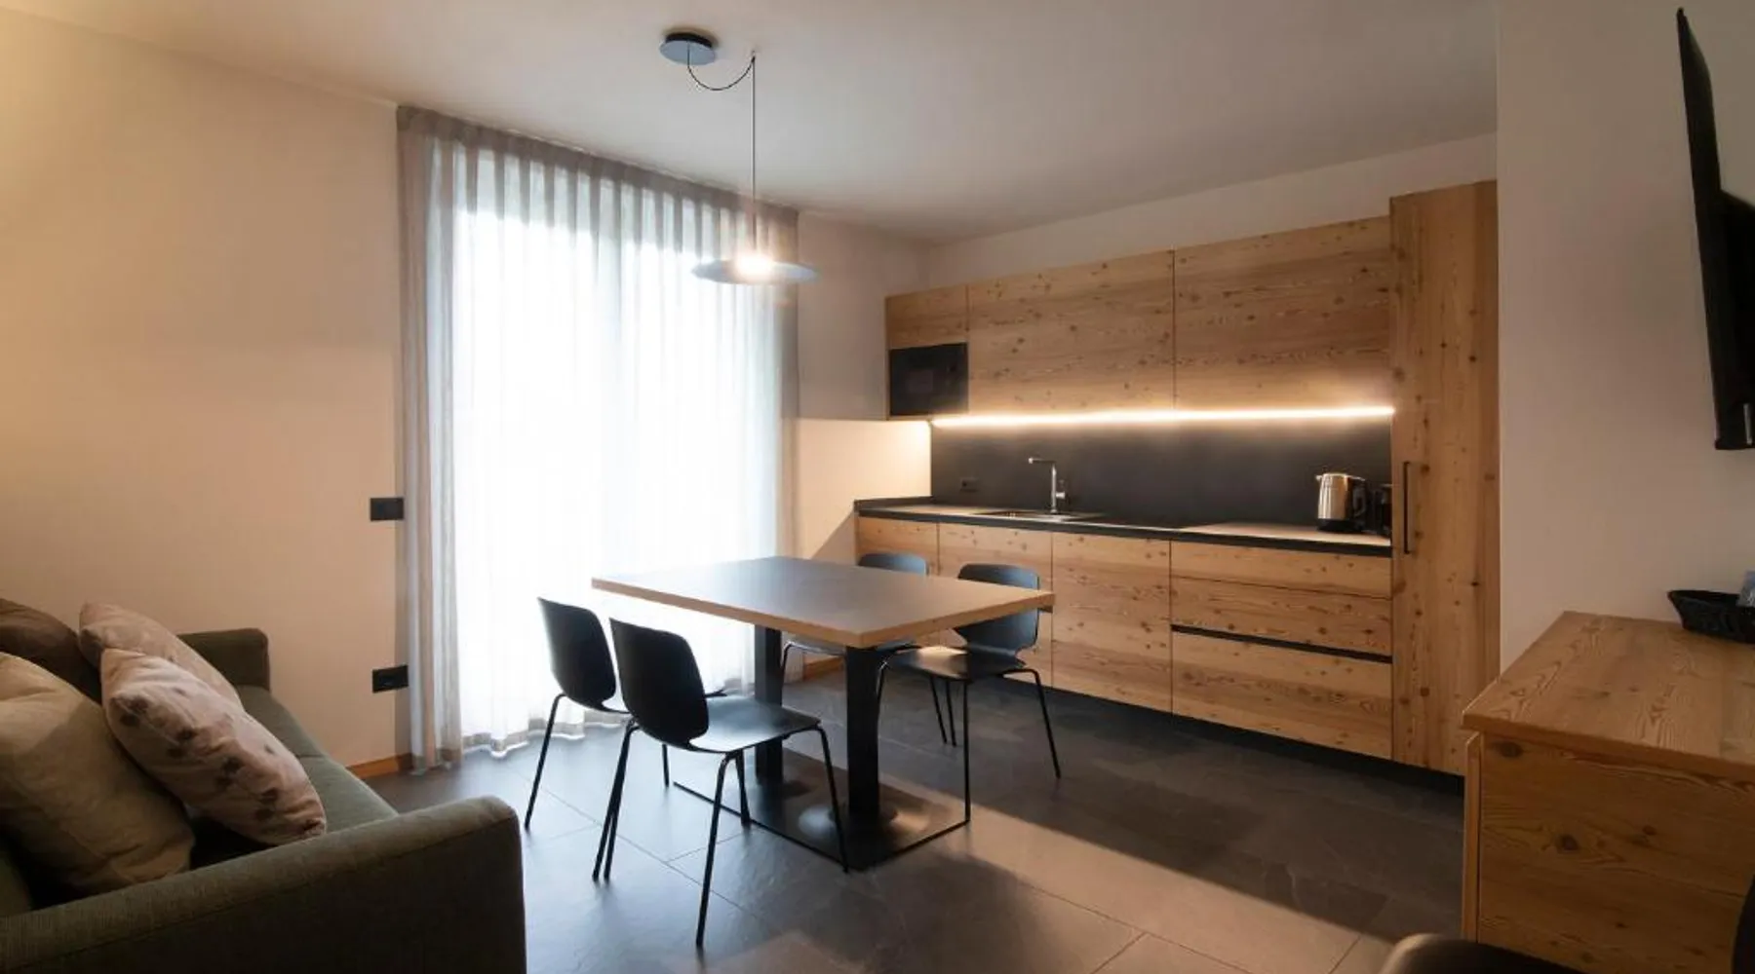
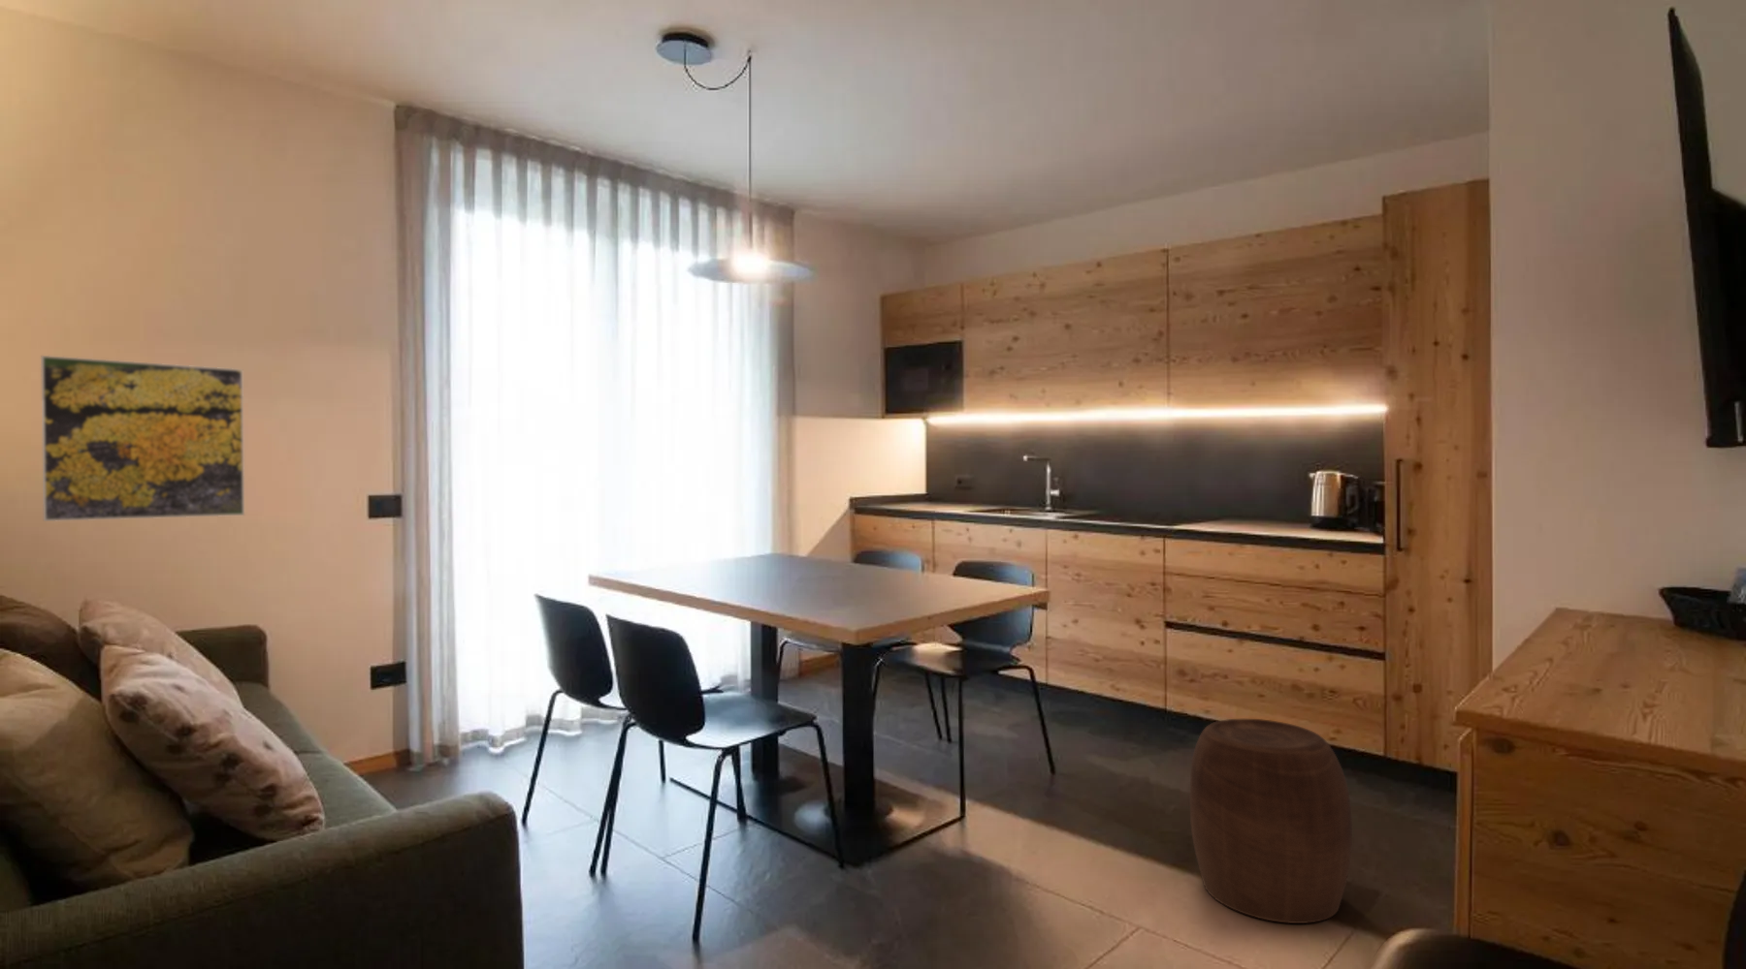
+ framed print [39,354,245,523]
+ stool [1189,718,1353,925]
